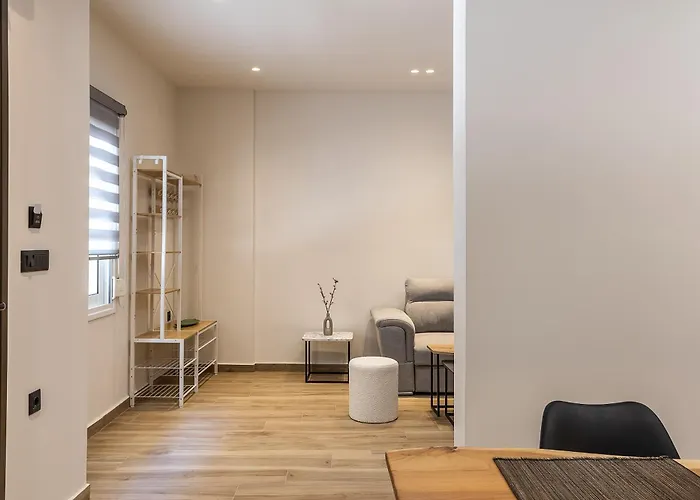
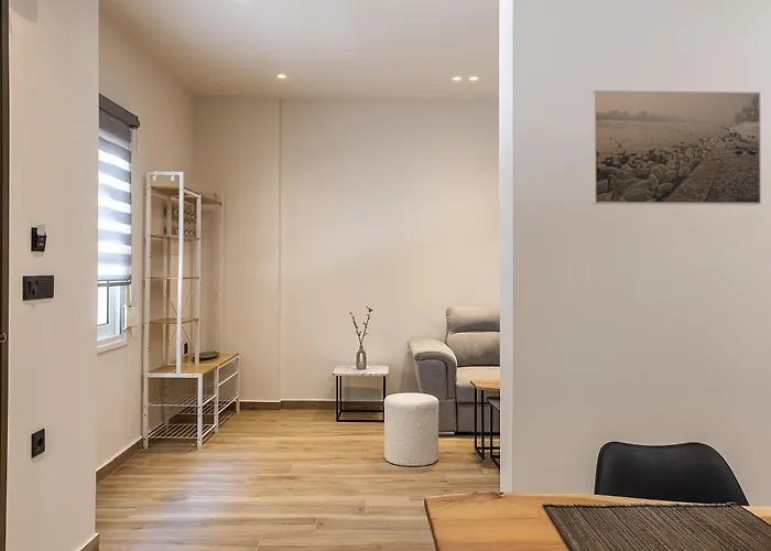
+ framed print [590,89,762,206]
